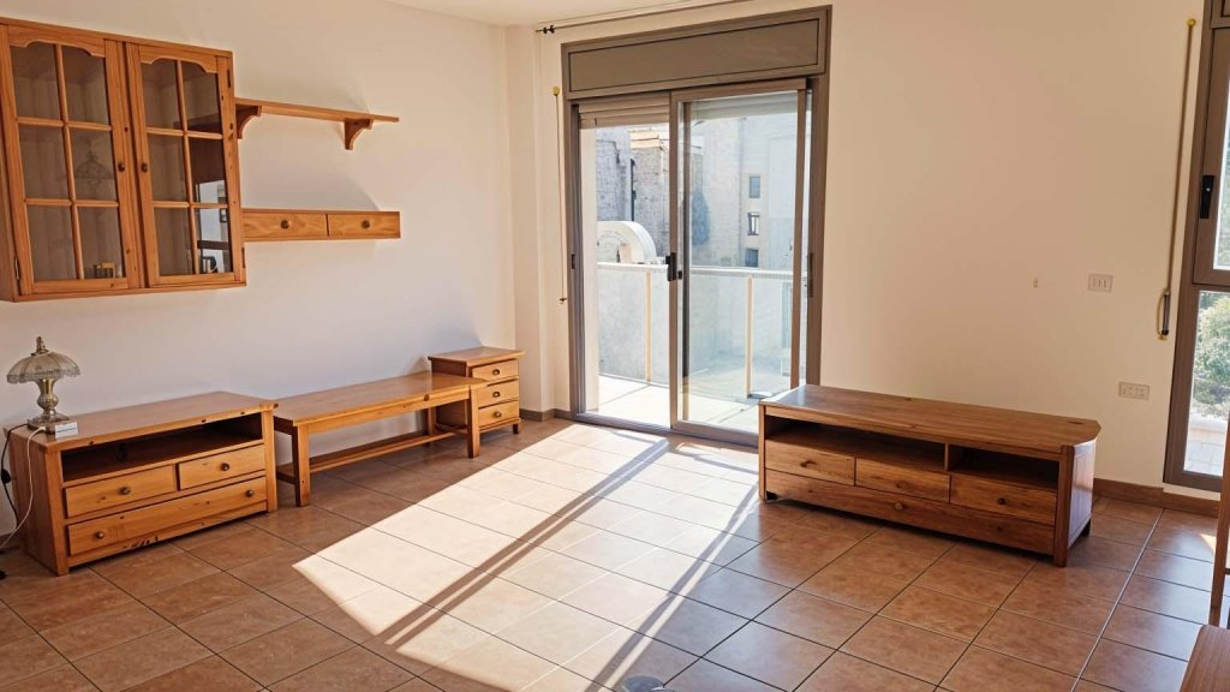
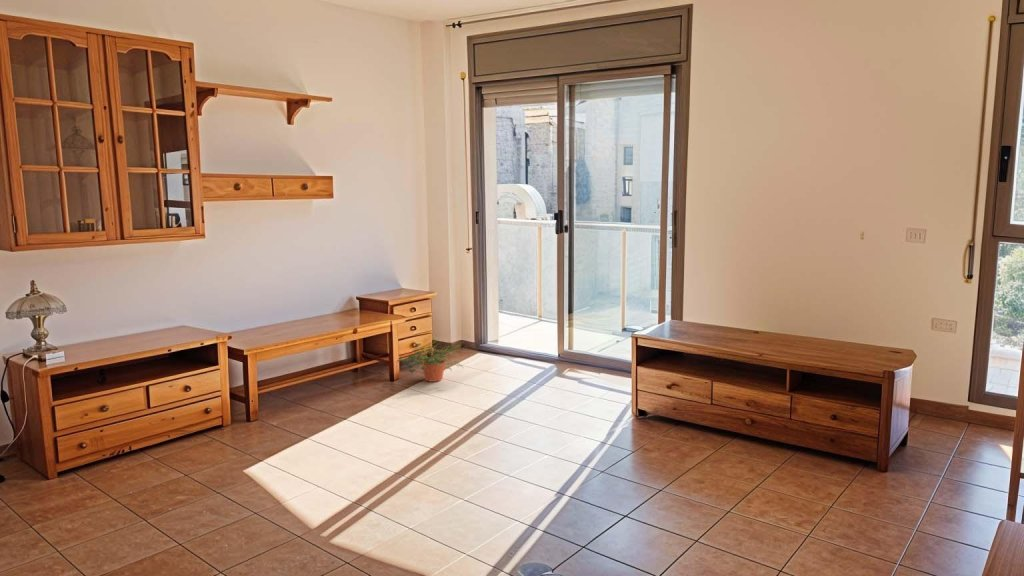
+ potted plant [396,338,468,383]
